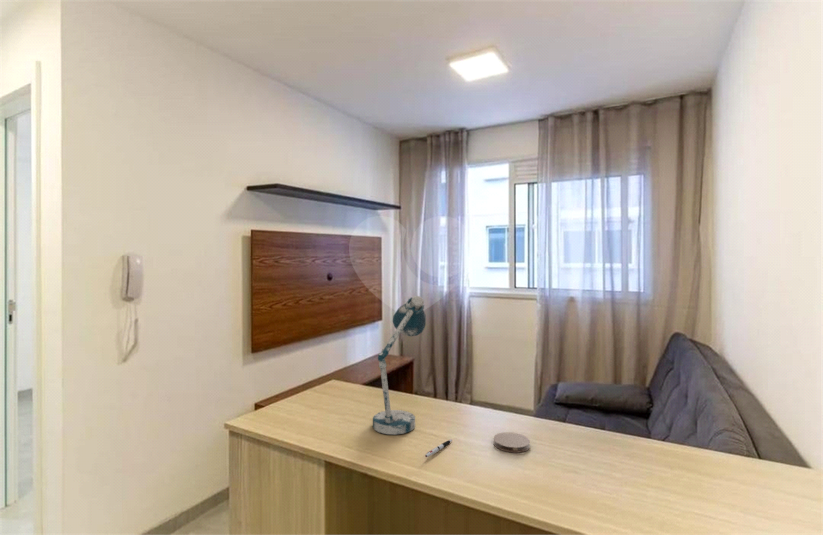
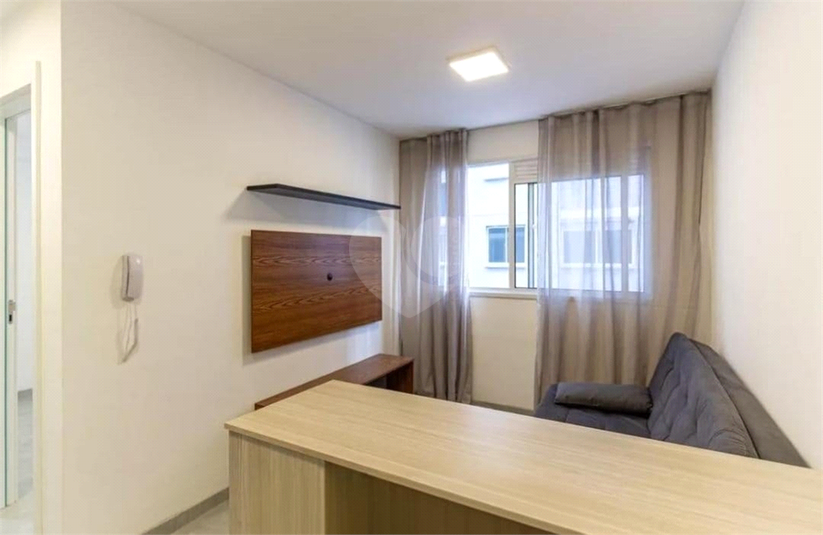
- desk lamp [372,295,427,435]
- pen [424,439,453,458]
- coaster [492,431,531,454]
